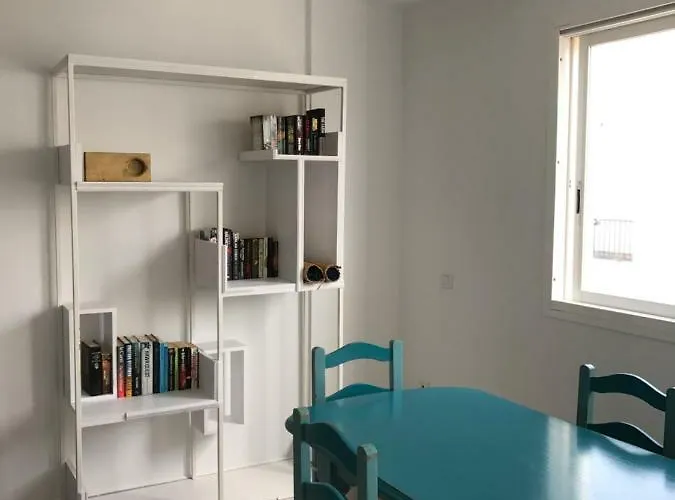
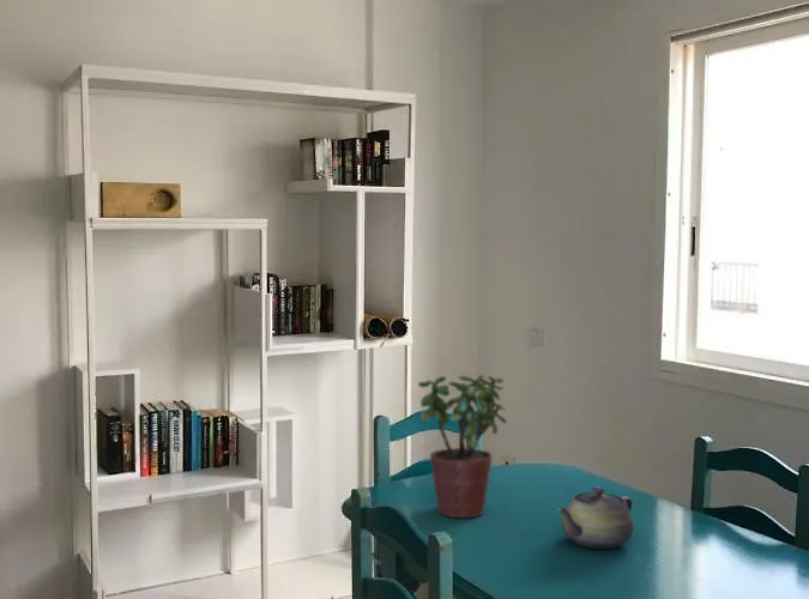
+ potted plant [417,373,508,519]
+ teapot [556,486,635,550]
